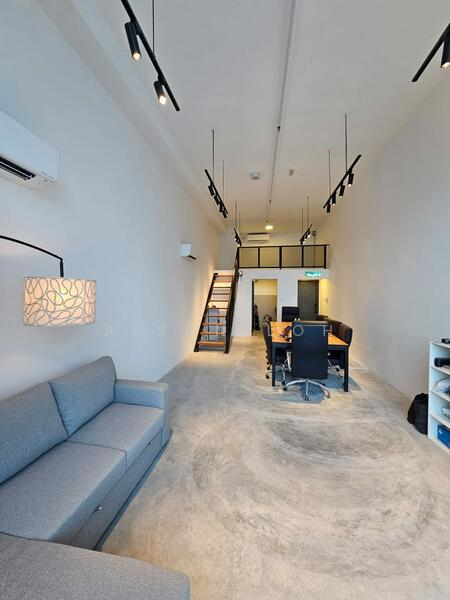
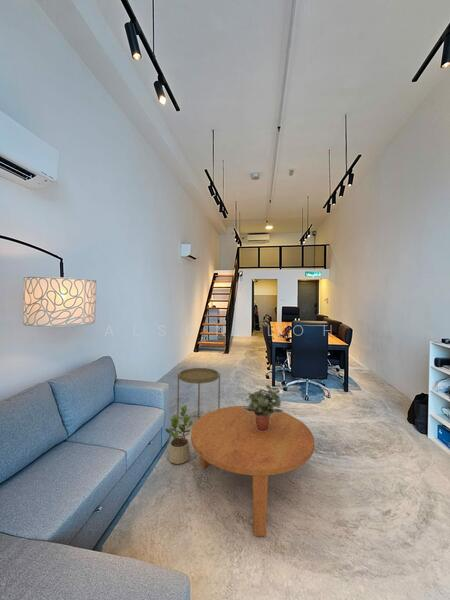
+ side table [176,367,221,421]
+ coffee table [190,405,315,537]
+ potted plant [242,384,284,432]
+ potted plant [164,404,194,465]
